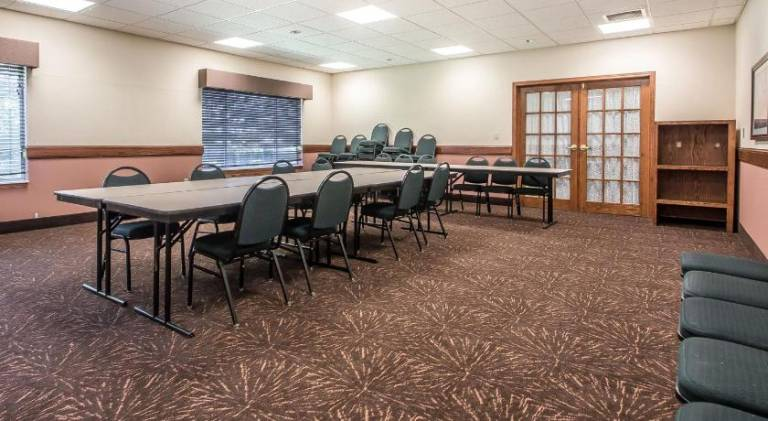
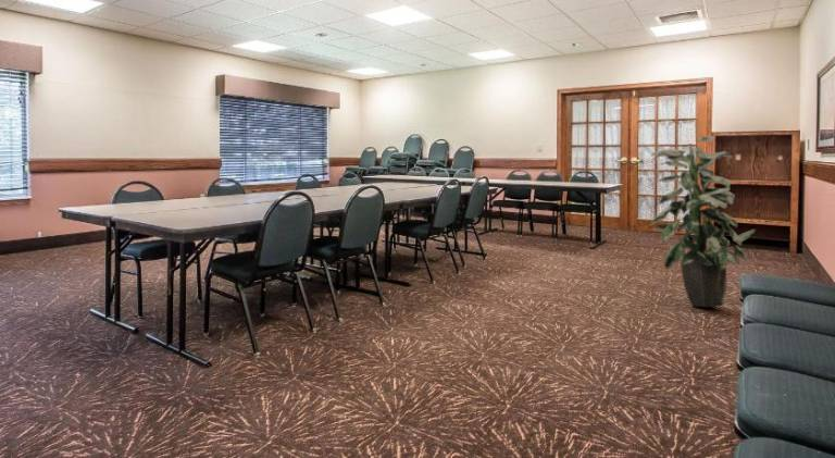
+ indoor plant [650,135,757,308]
